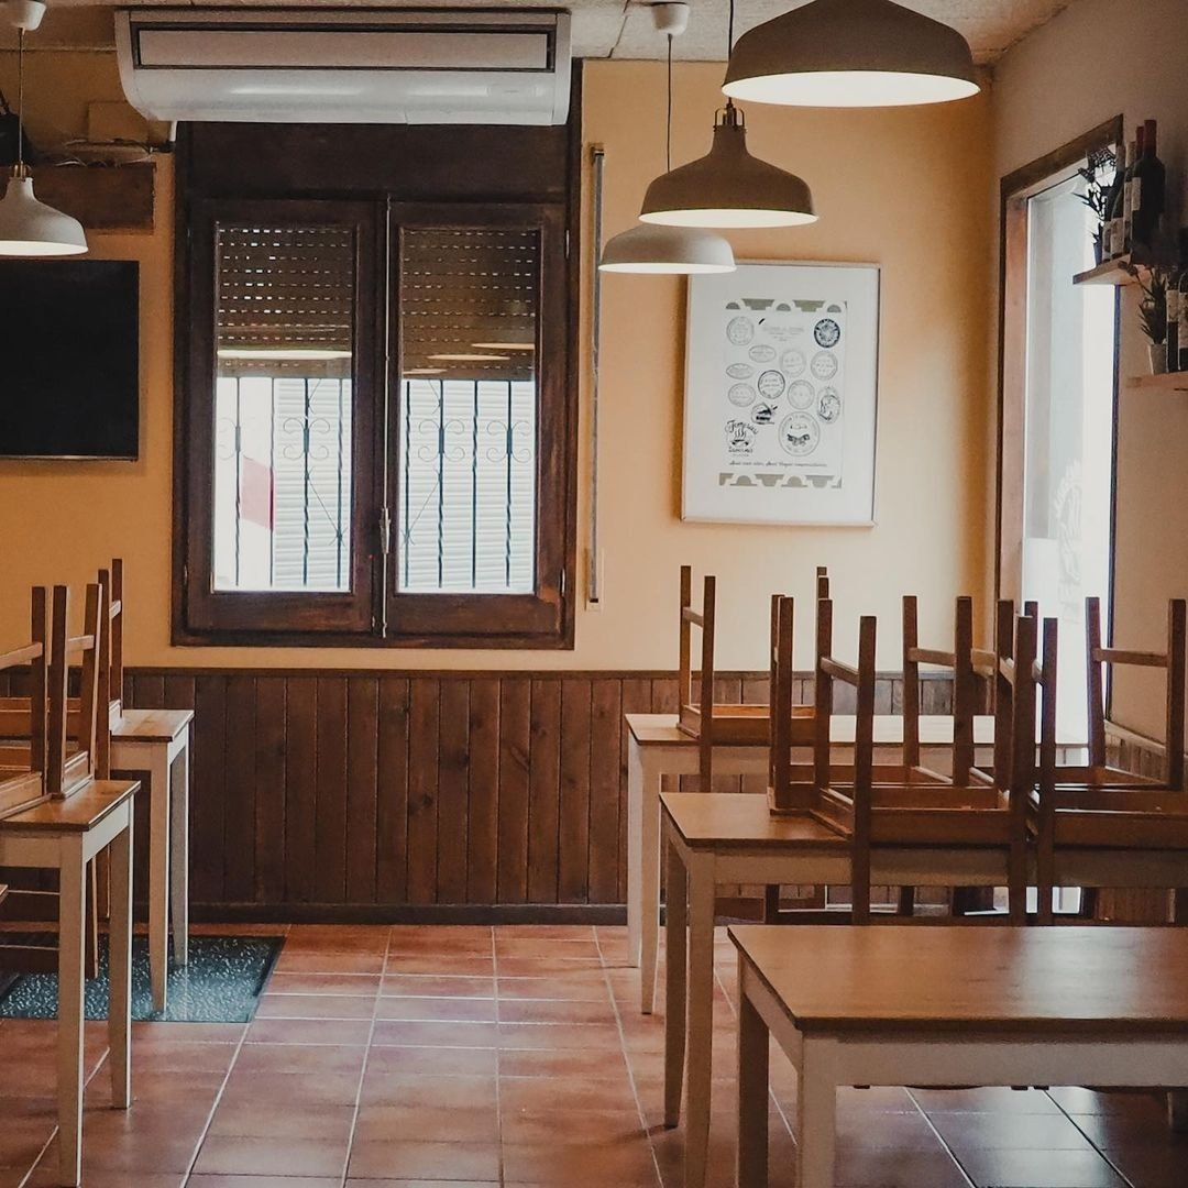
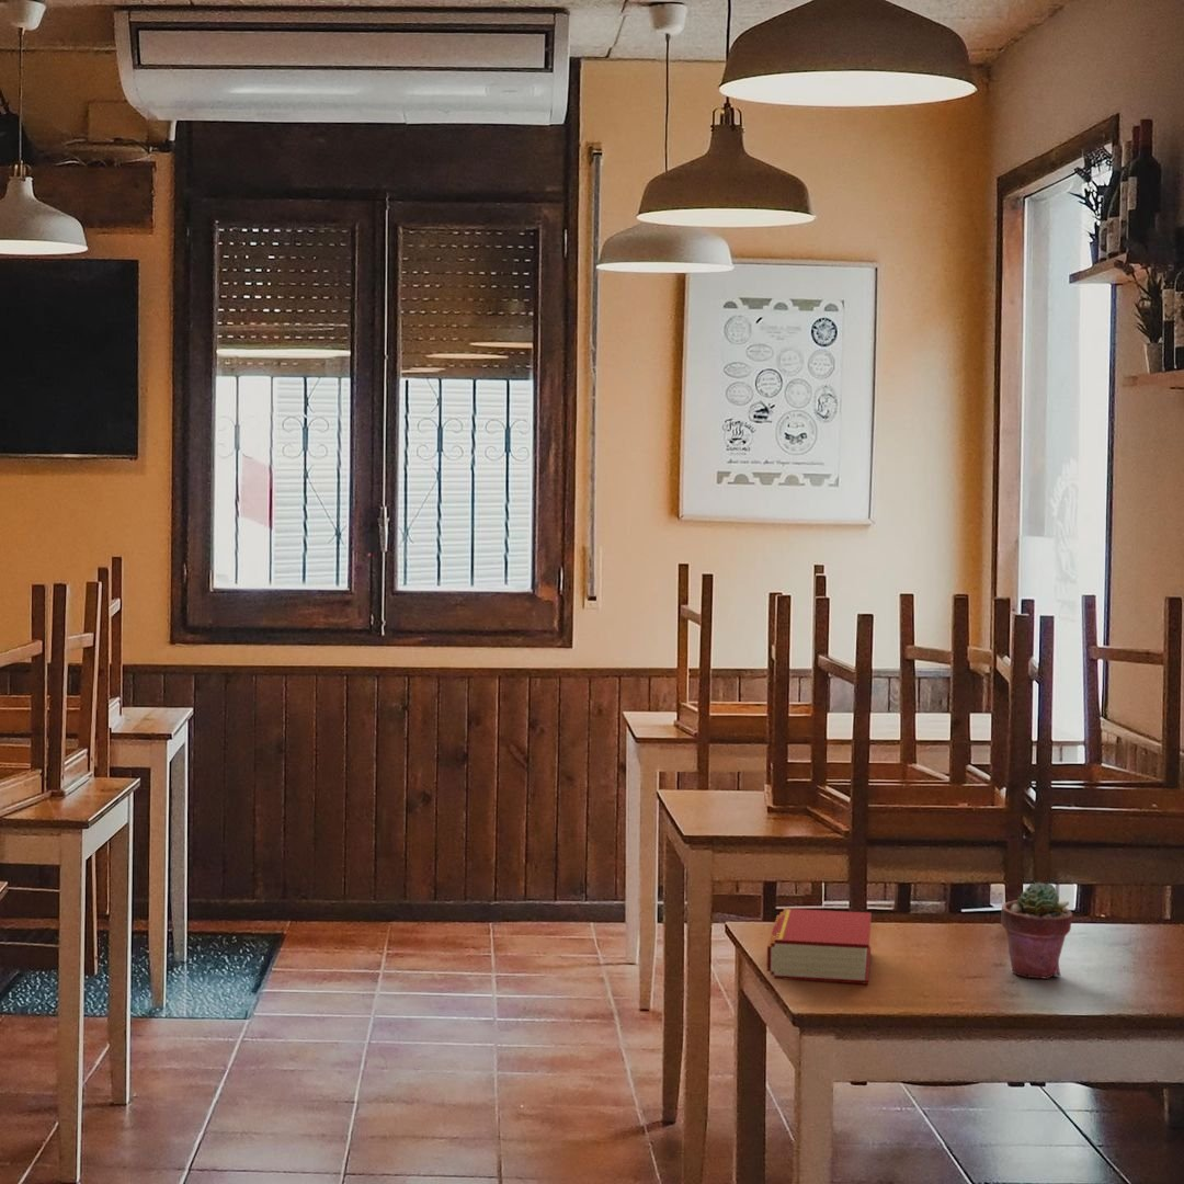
+ potted succulent [1000,881,1073,979]
+ book [766,908,873,986]
